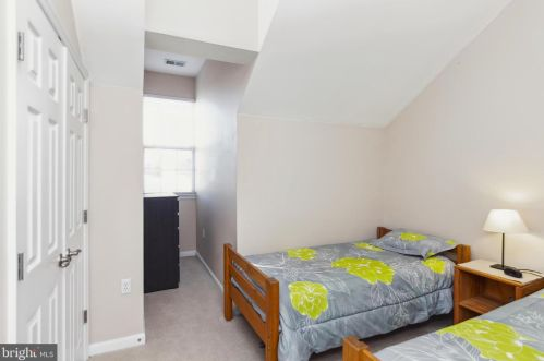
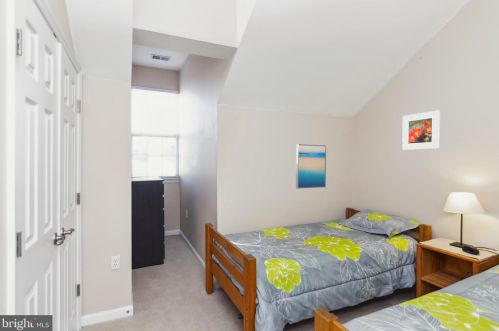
+ wall art [295,143,327,190]
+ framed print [401,109,441,151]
